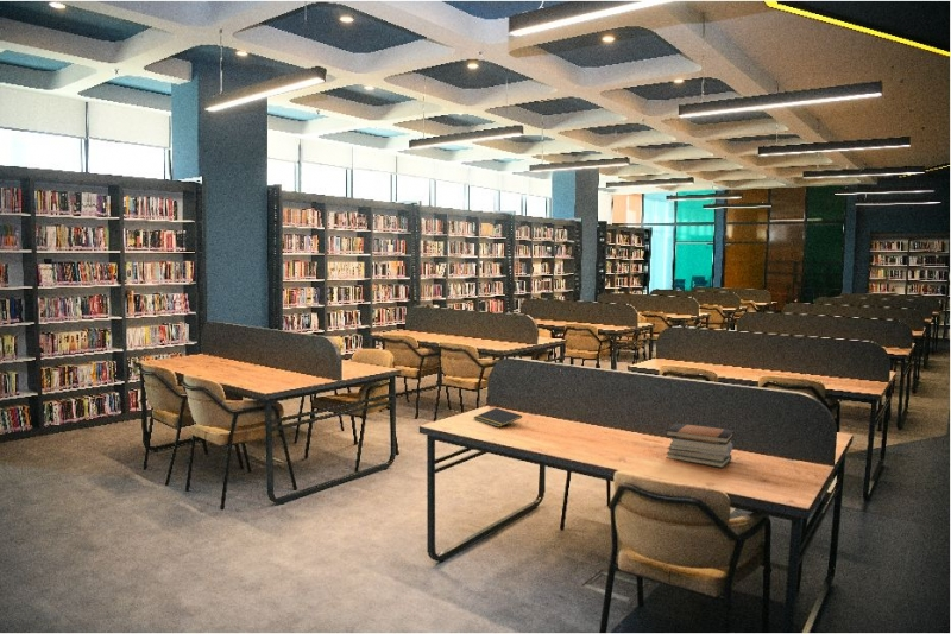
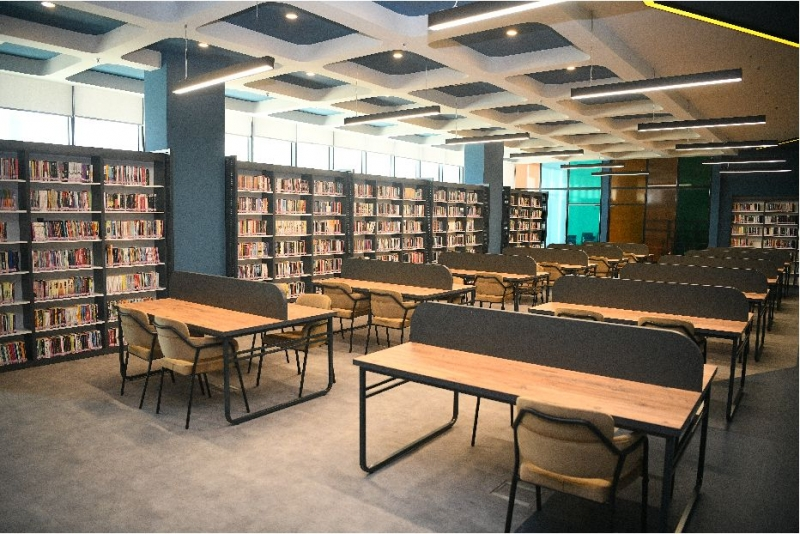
- notepad [473,407,523,429]
- book stack [665,421,736,469]
